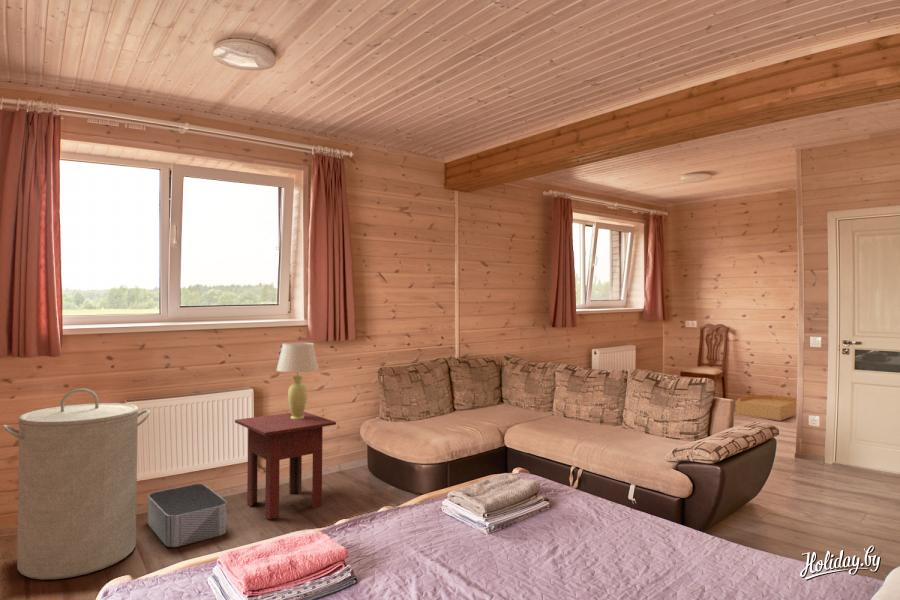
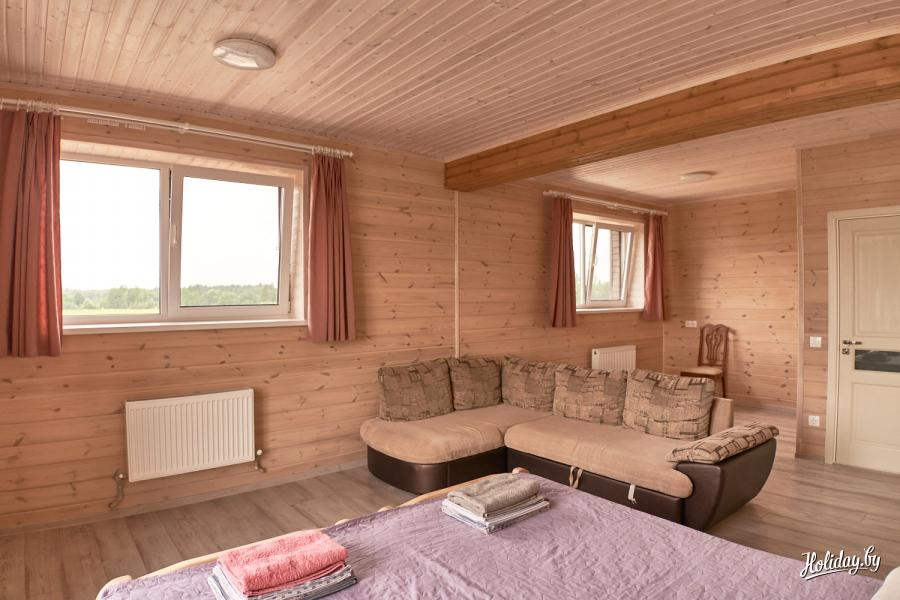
- storage bin [147,483,228,548]
- laundry hamper [2,387,151,580]
- side table [234,411,337,520]
- table lamp [276,342,320,419]
- basket [734,394,797,422]
